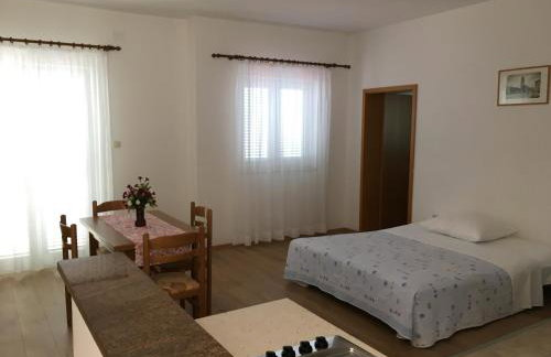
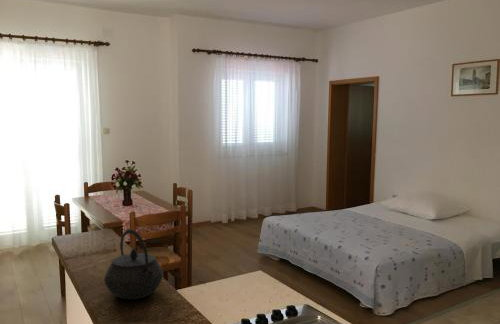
+ kettle [103,228,164,300]
